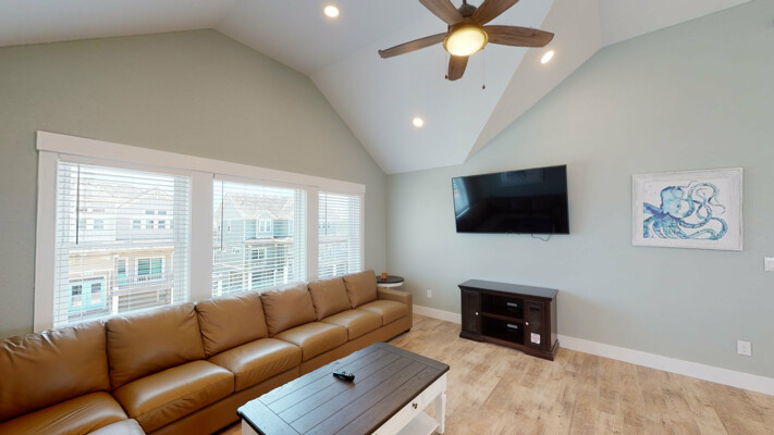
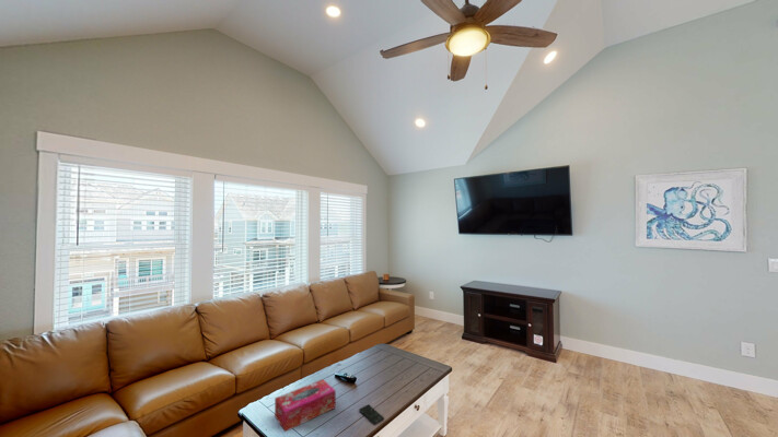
+ tissue box [274,378,337,433]
+ smartphone [358,403,385,426]
